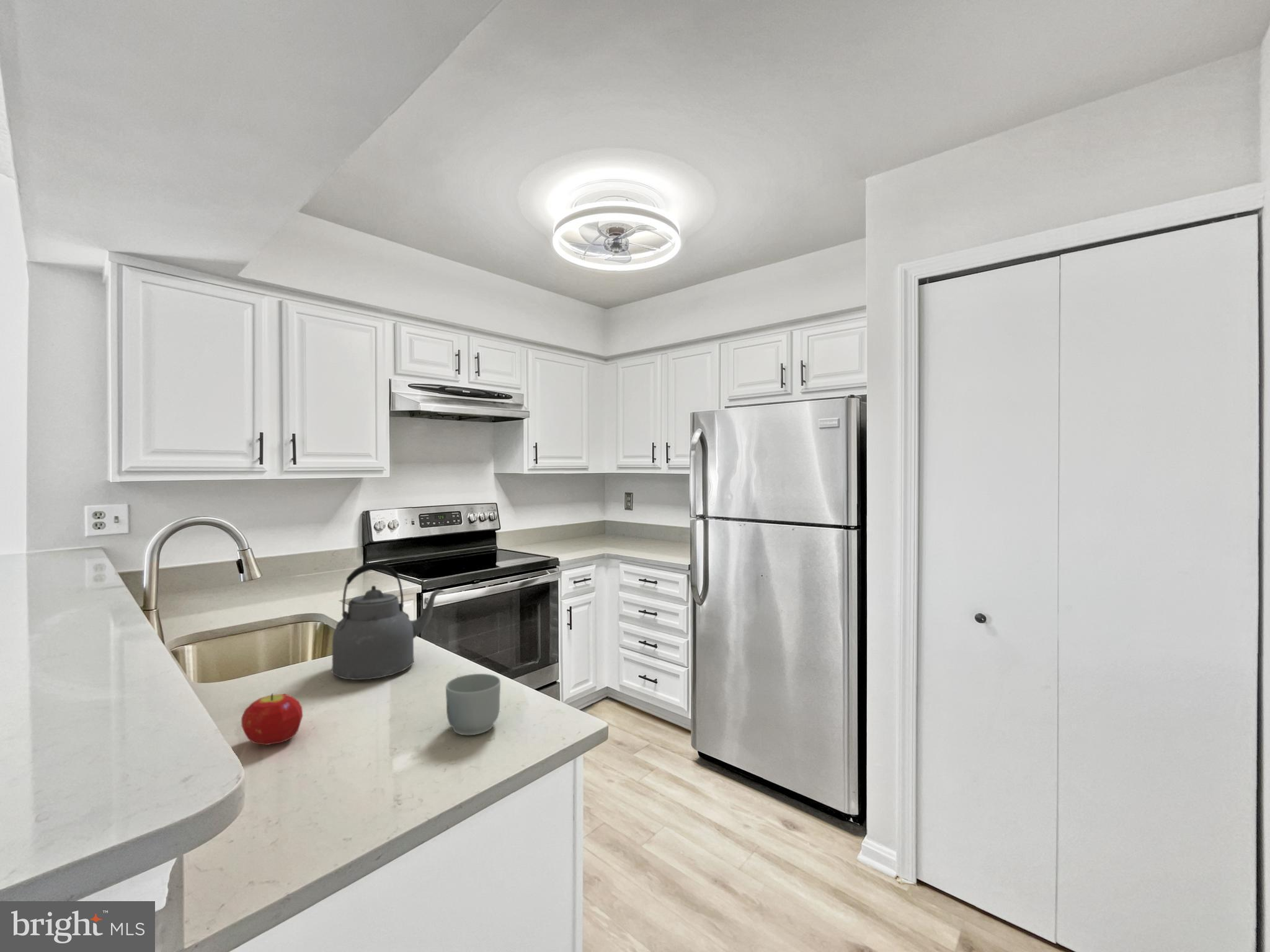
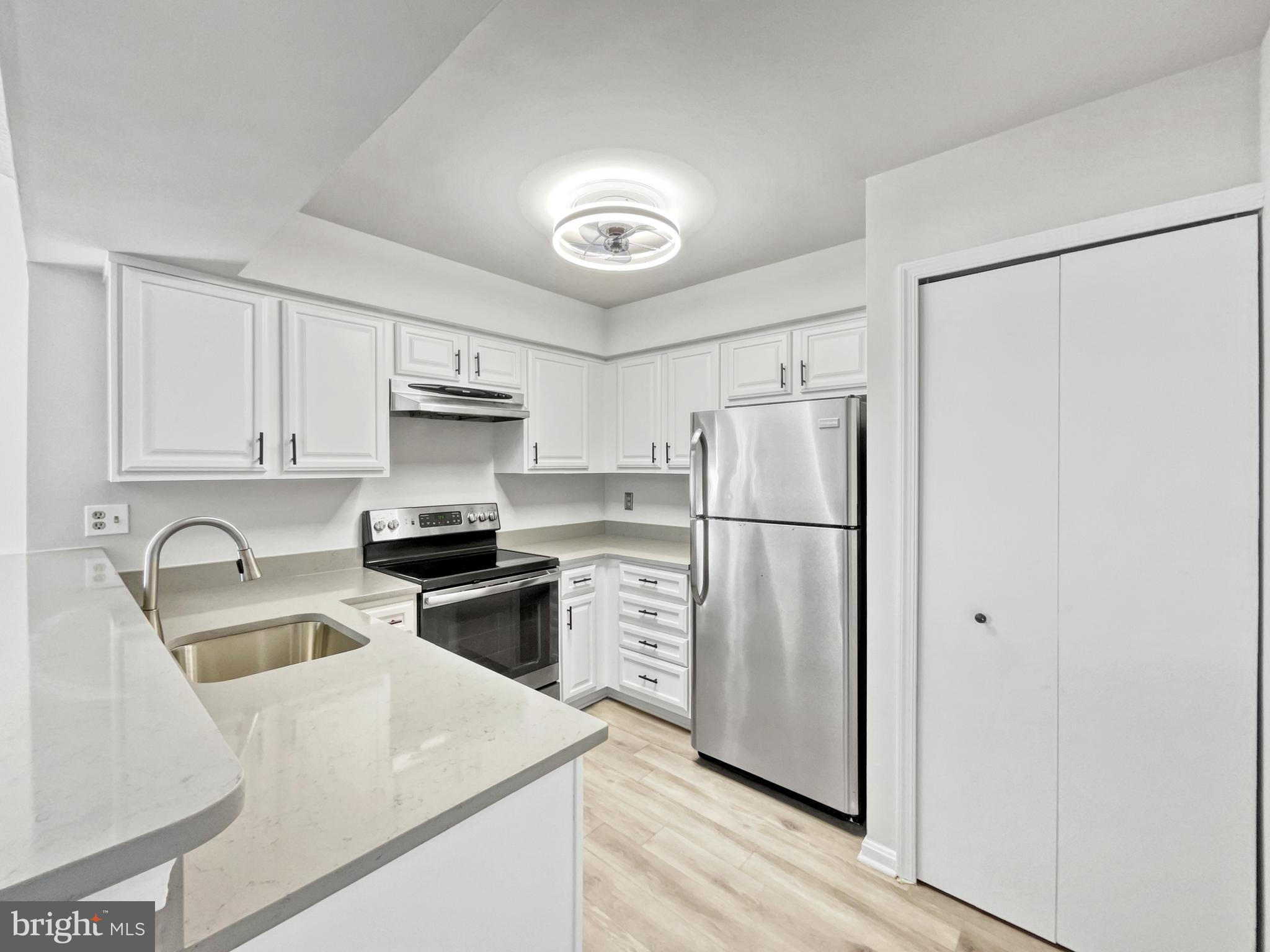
- kettle [331,562,445,681]
- fruit [241,693,303,746]
- mug [445,673,501,736]
